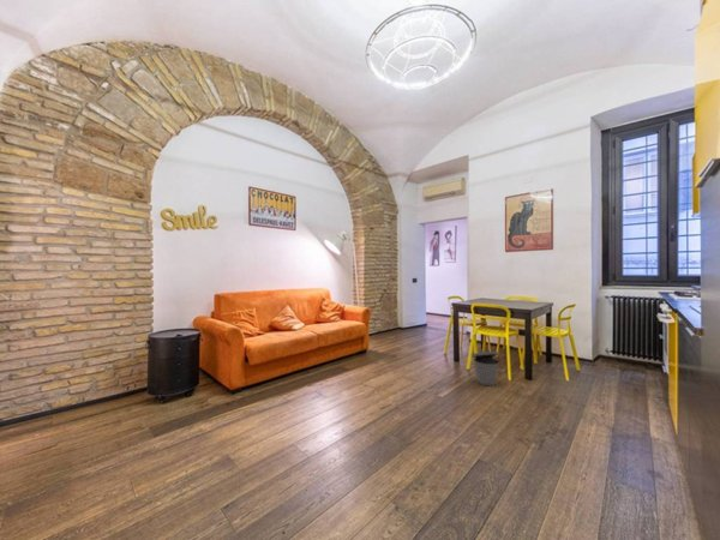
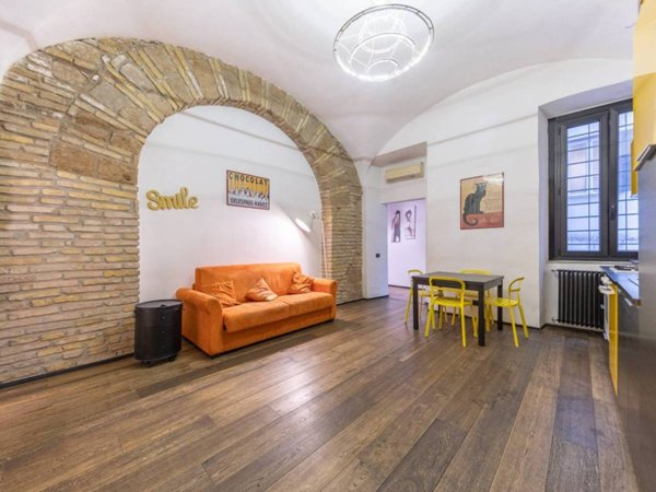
- trash can [470,349,500,386]
